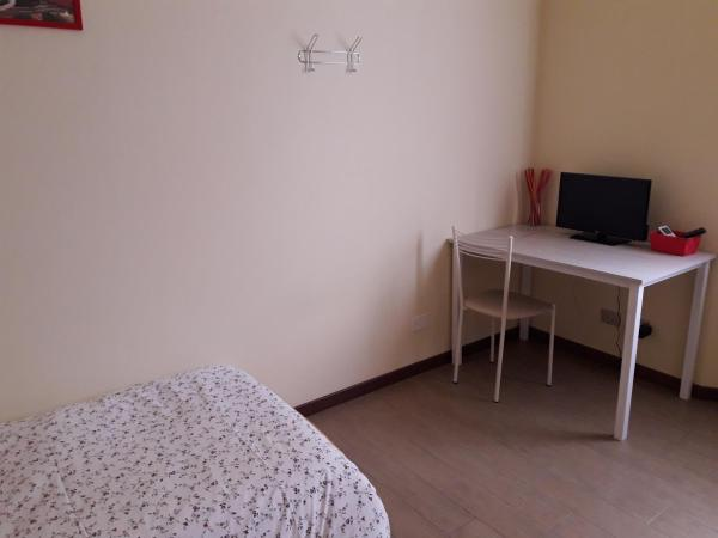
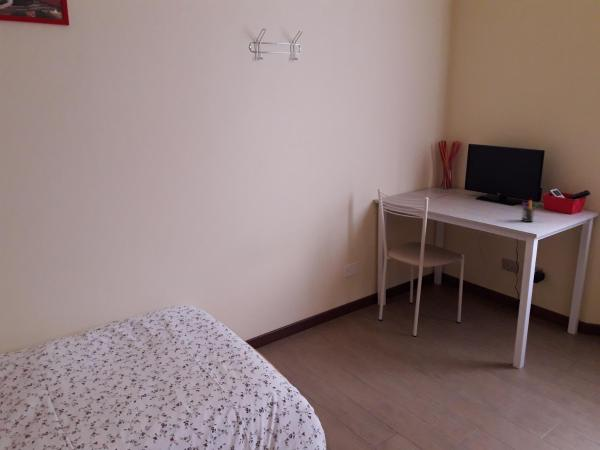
+ pen holder [521,199,539,223]
